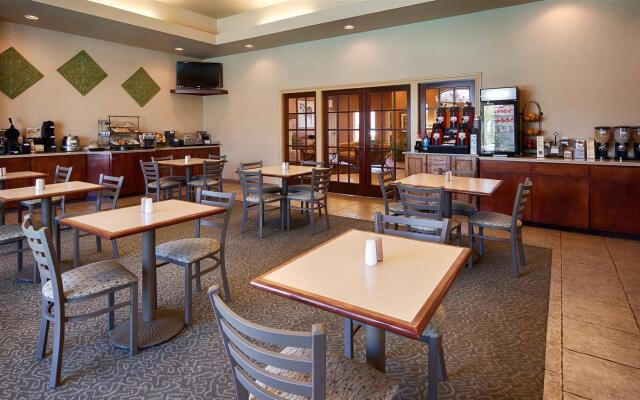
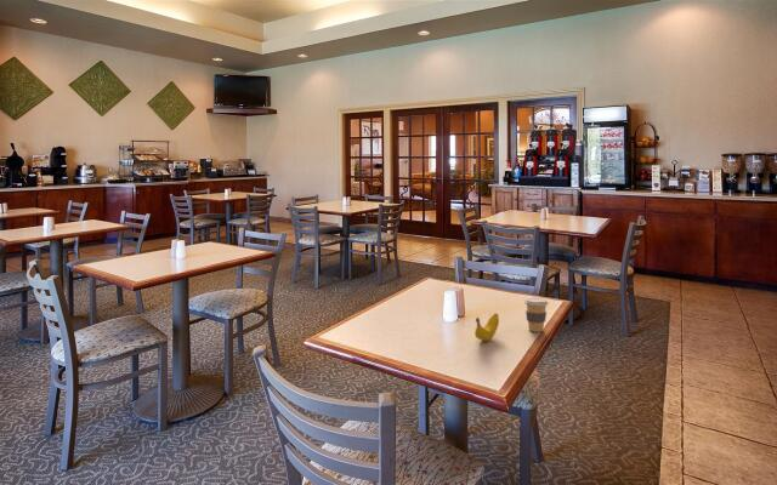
+ banana [473,313,500,342]
+ coffee cup [523,297,550,333]
